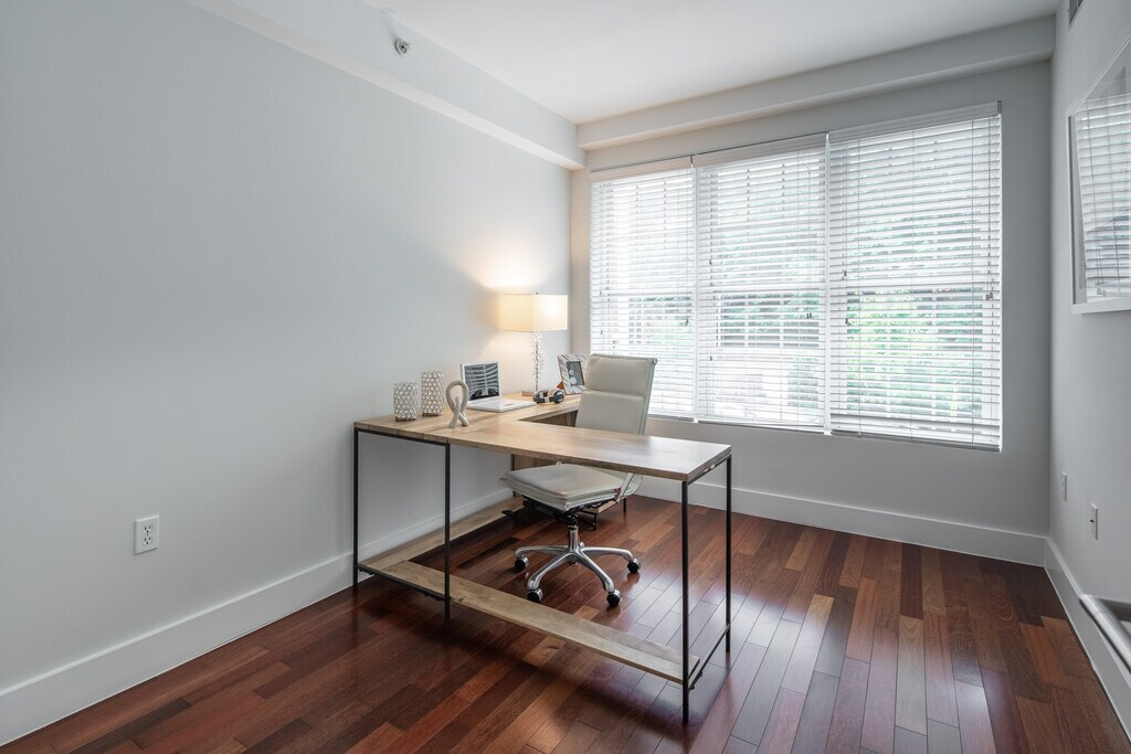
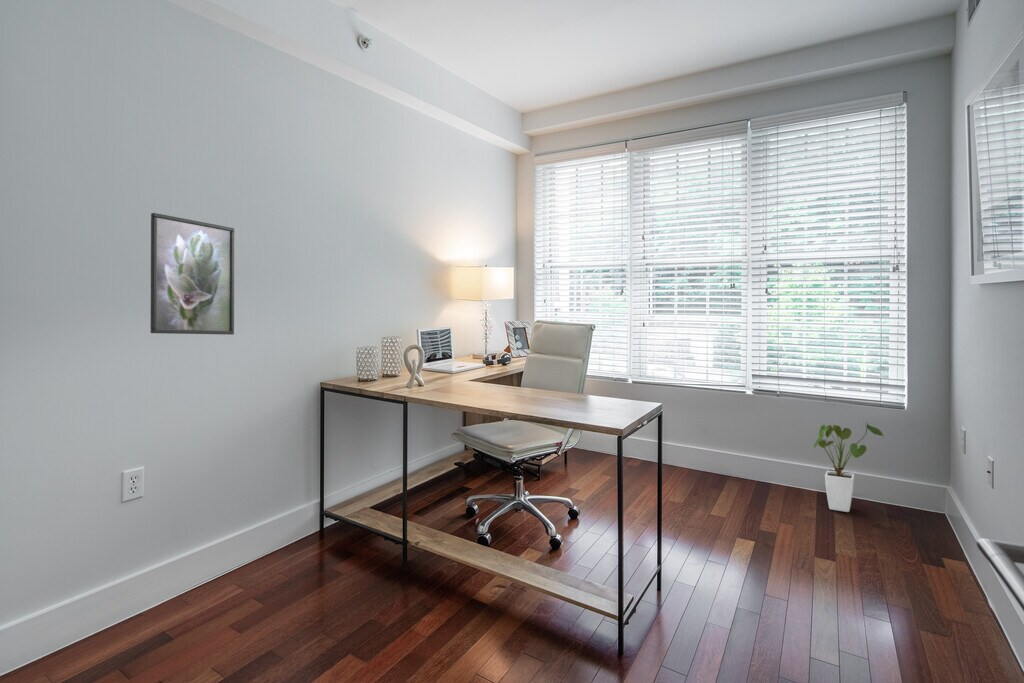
+ house plant [812,422,884,513]
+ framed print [150,212,235,336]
